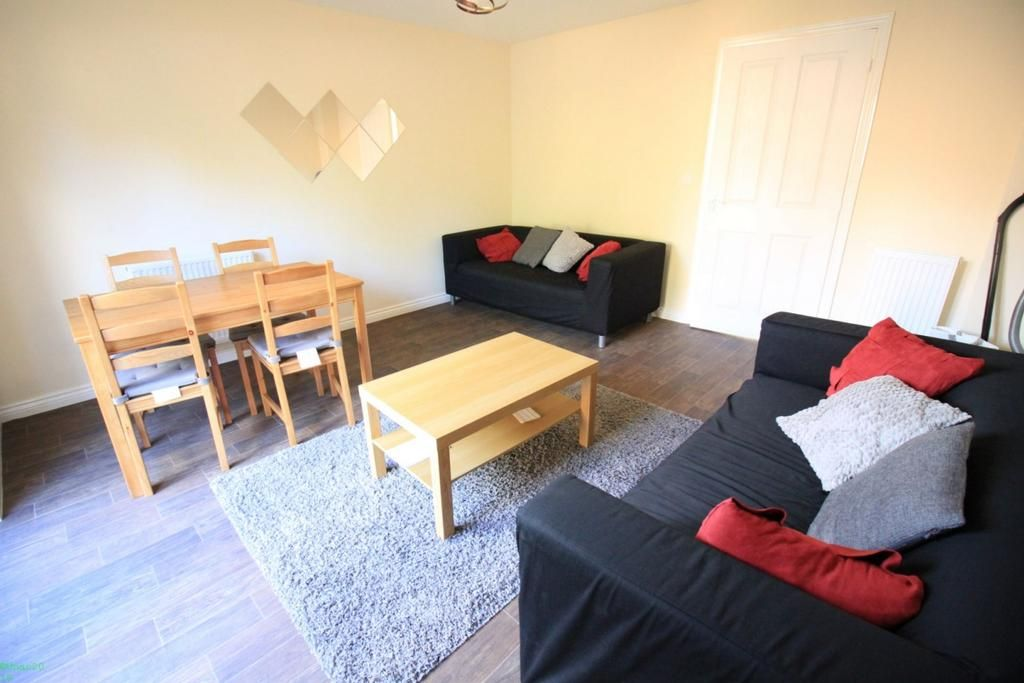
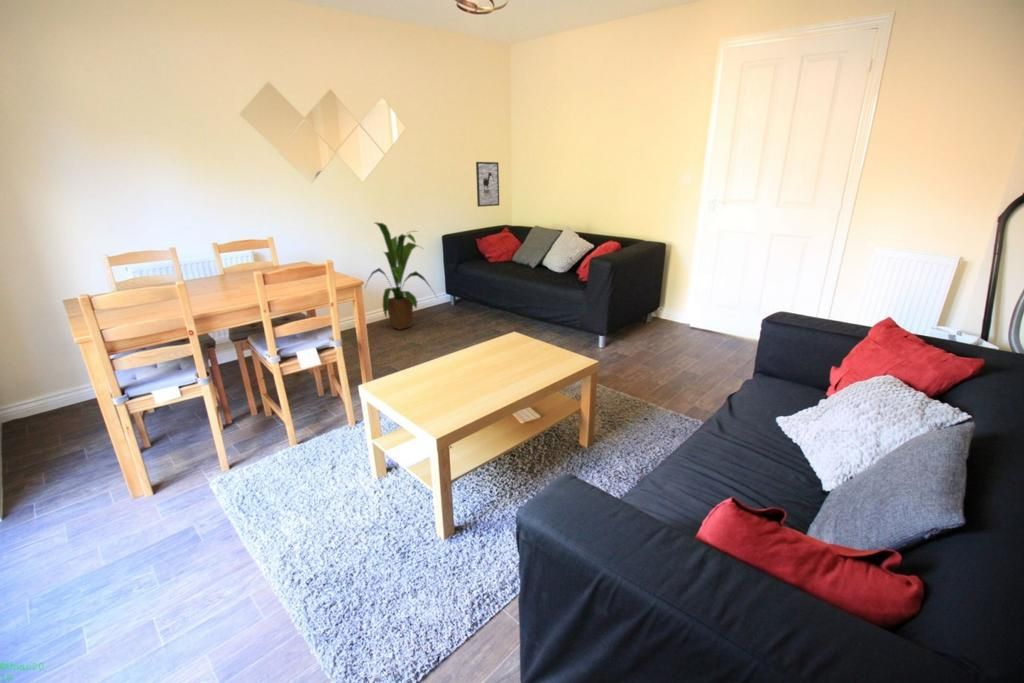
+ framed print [475,161,500,208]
+ house plant [363,221,438,331]
